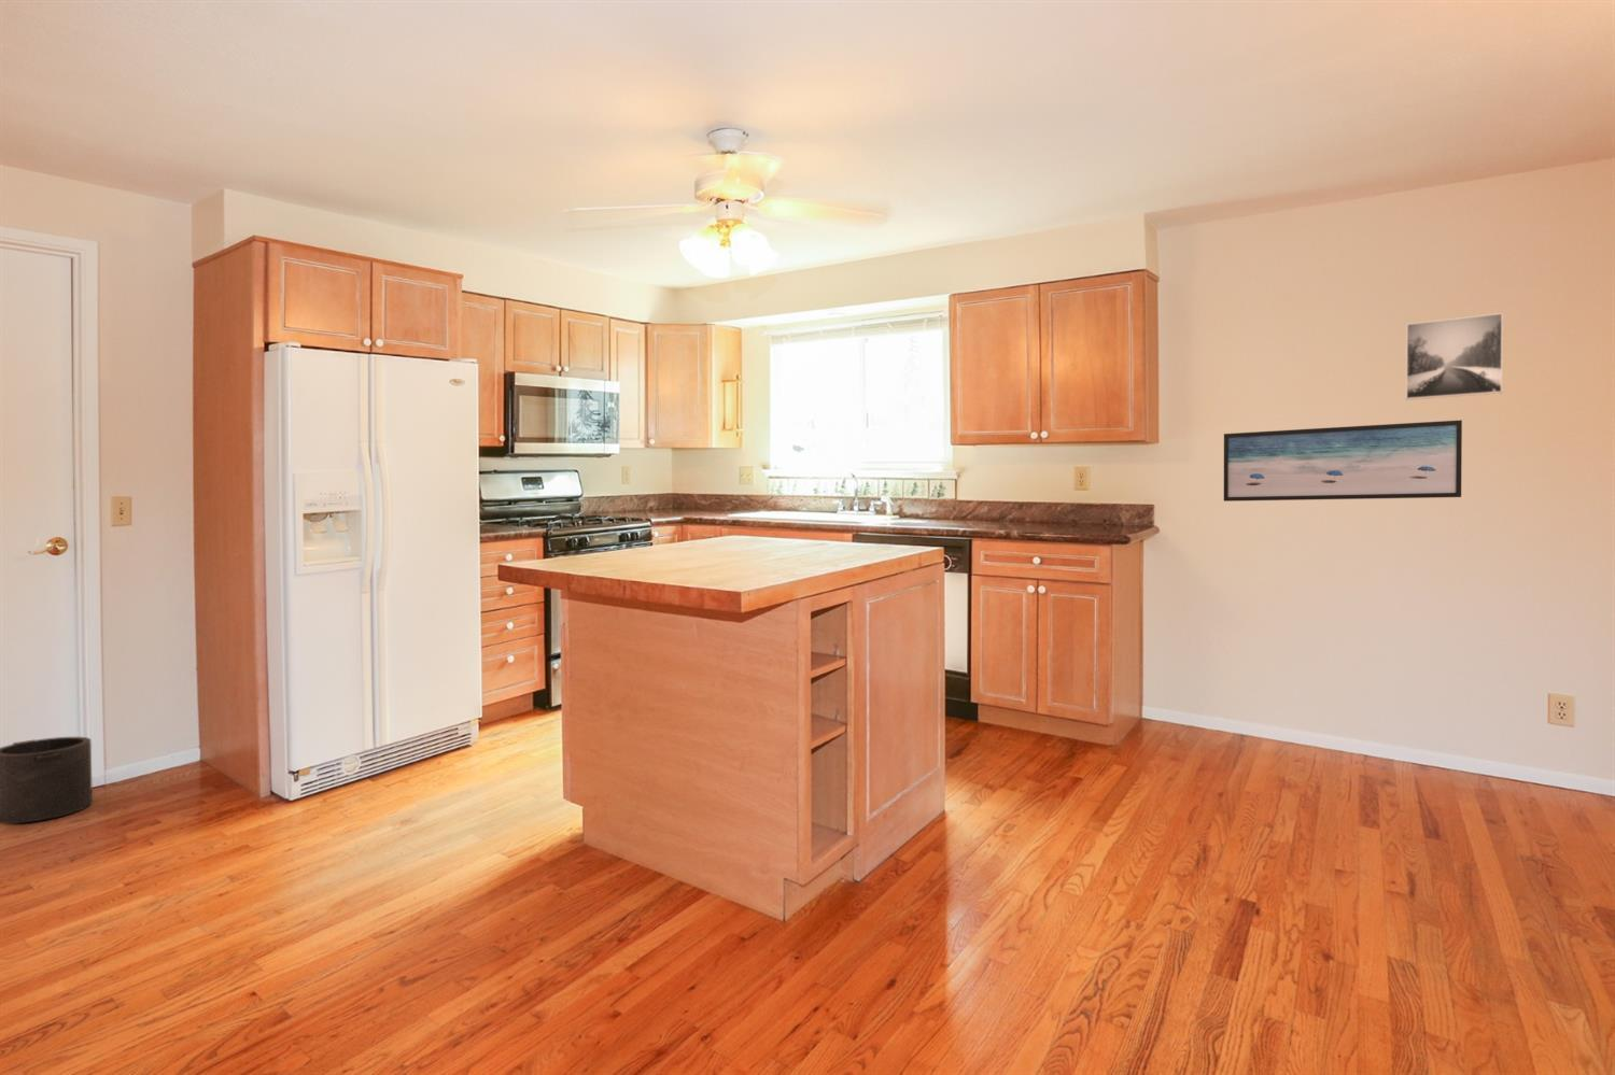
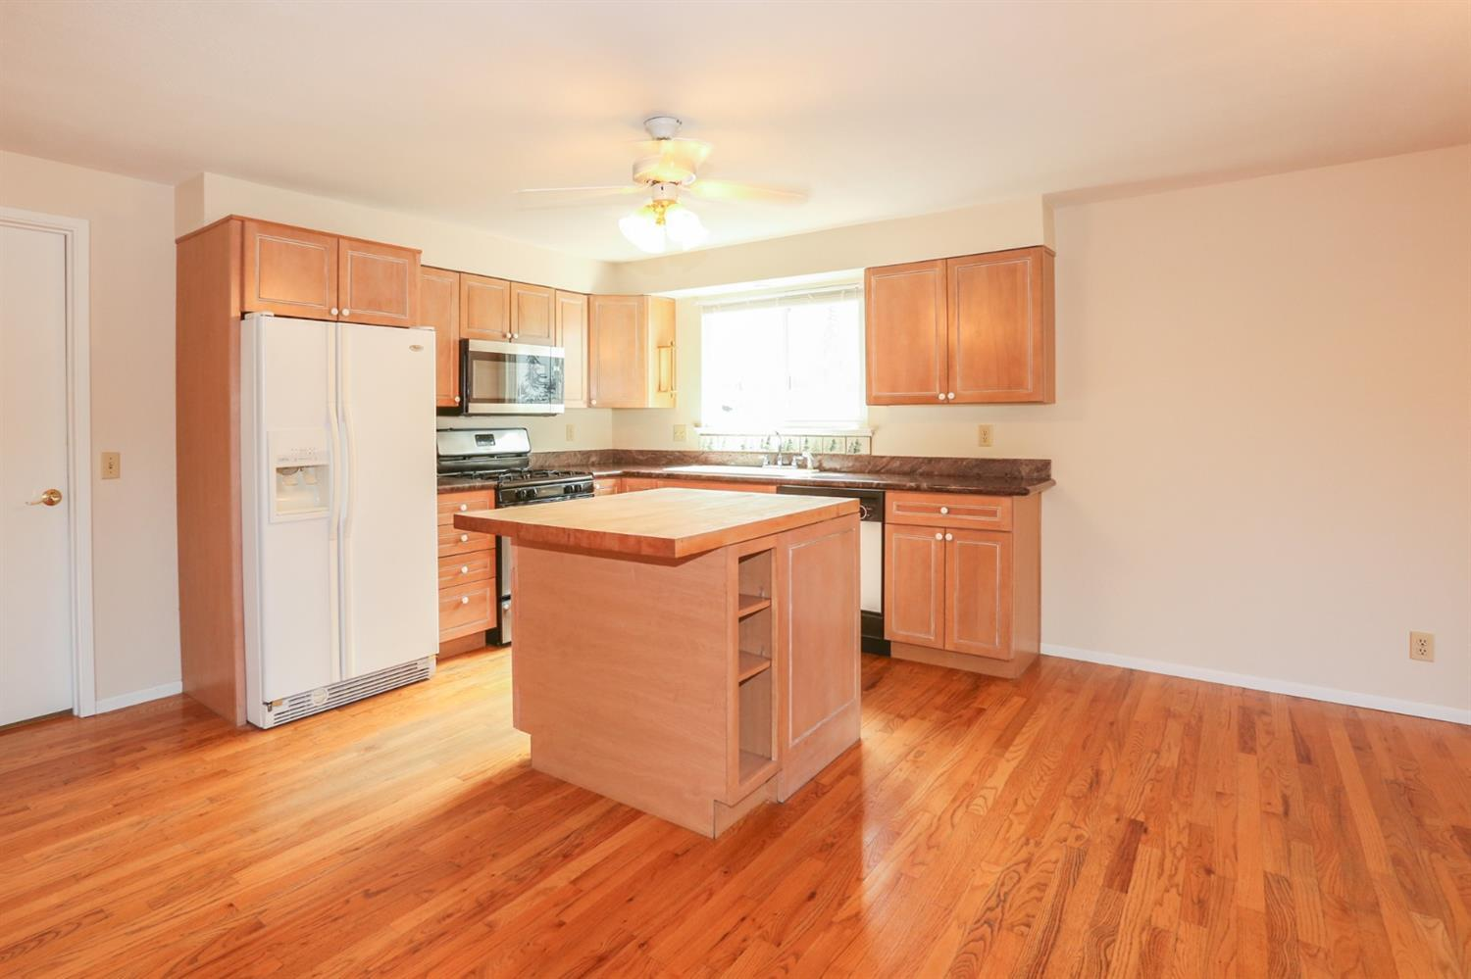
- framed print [1405,312,1505,402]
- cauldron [0,735,94,824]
- wall art [1223,419,1463,503]
